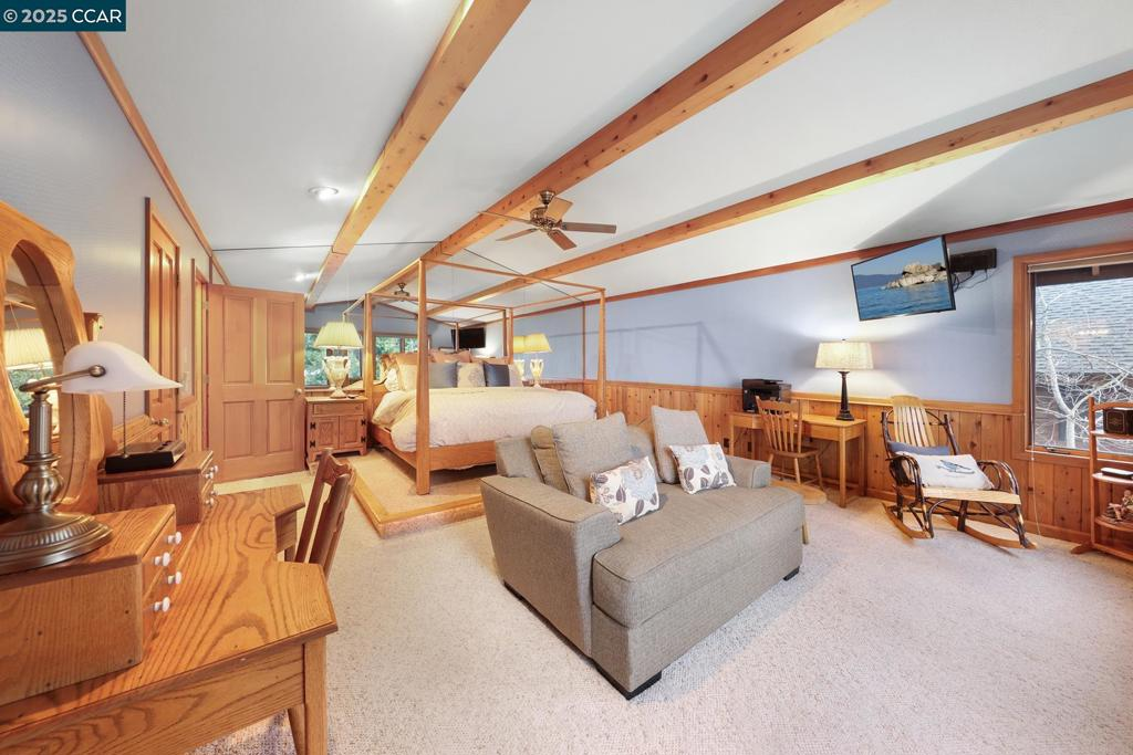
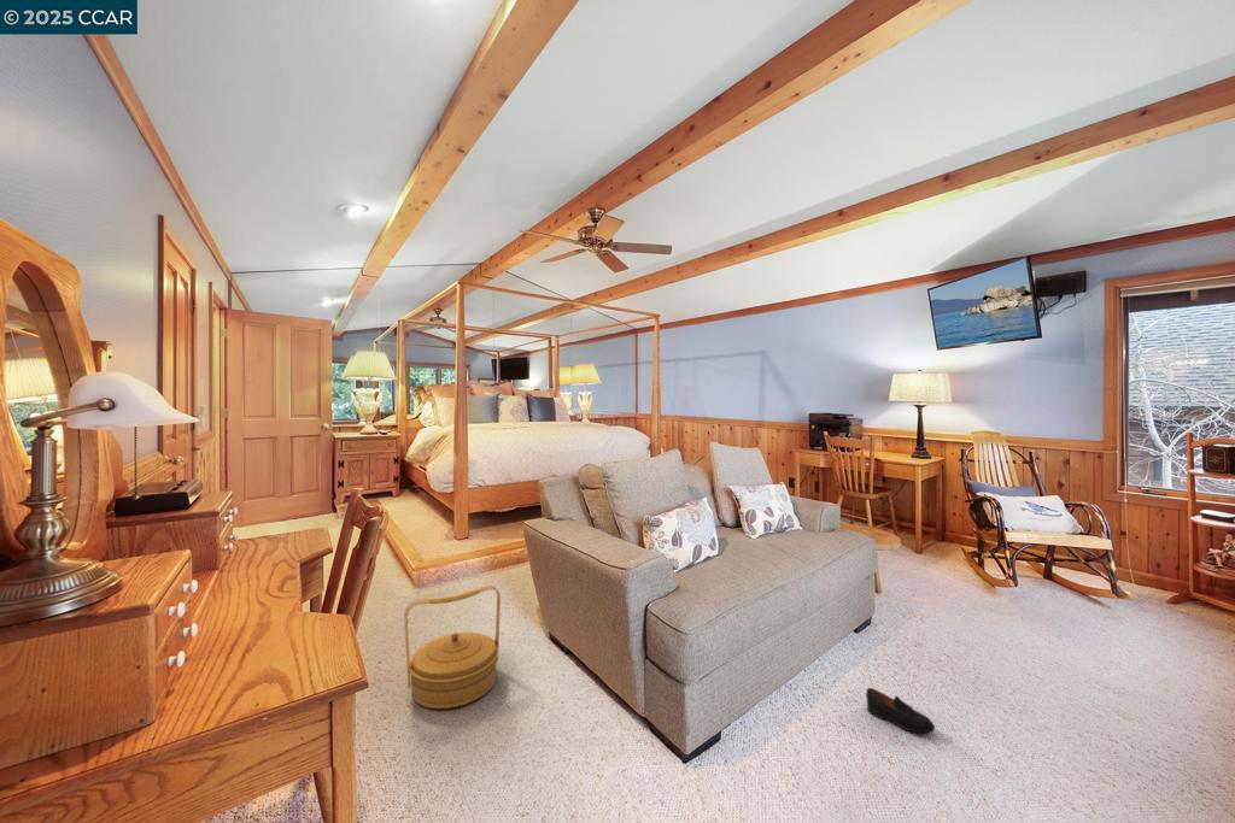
+ woven basket [403,584,502,710]
+ shoe [865,687,936,734]
